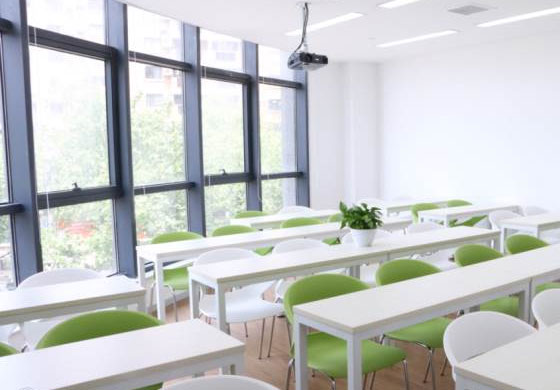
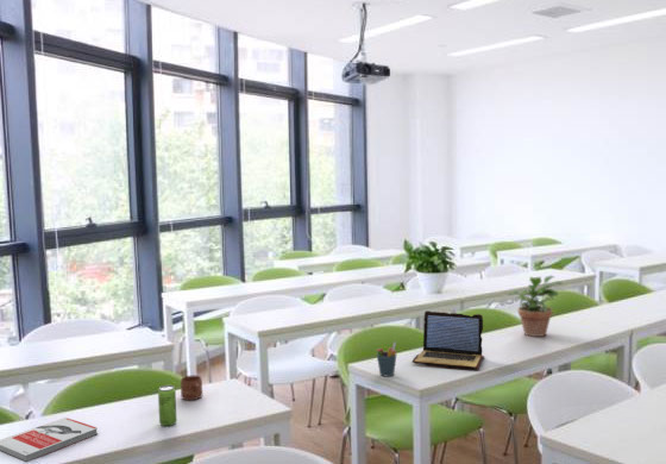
+ mug [180,374,203,401]
+ potted plant [507,275,564,338]
+ beverage can [157,384,178,427]
+ laptop [410,309,485,371]
+ pen holder [376,340,397,377]
+ book [0,416,99,463]
